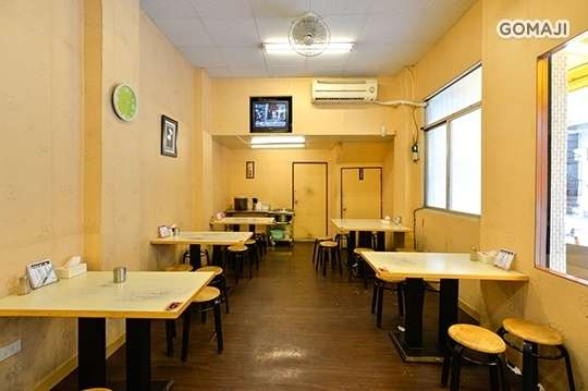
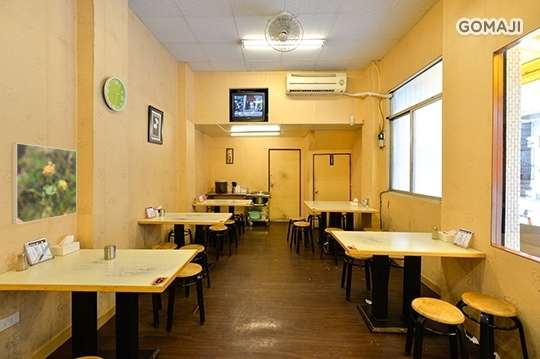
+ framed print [11,142,78,225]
